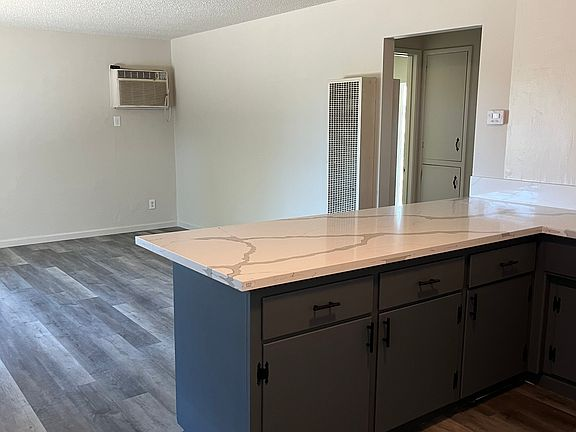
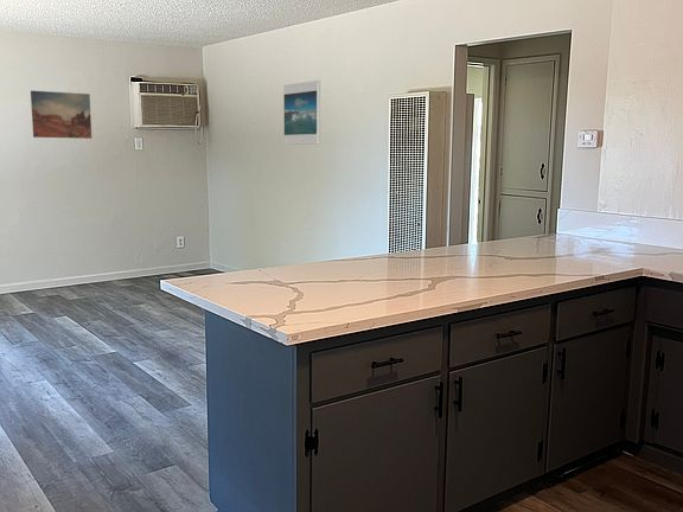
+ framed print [282,79,321,146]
+ wall art [30,90,92,140]
